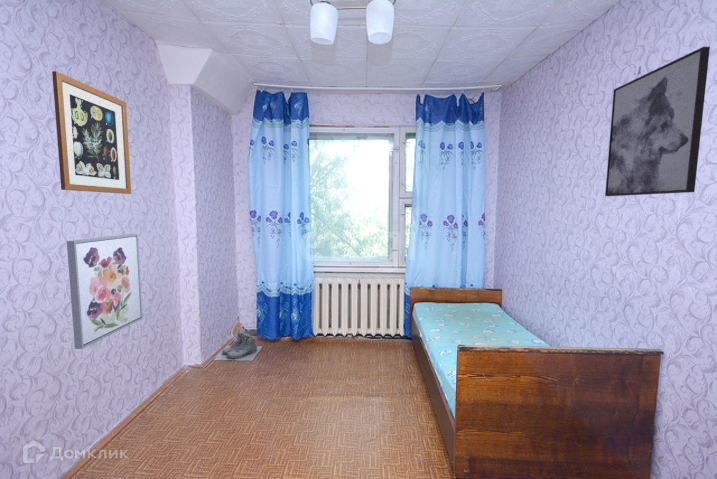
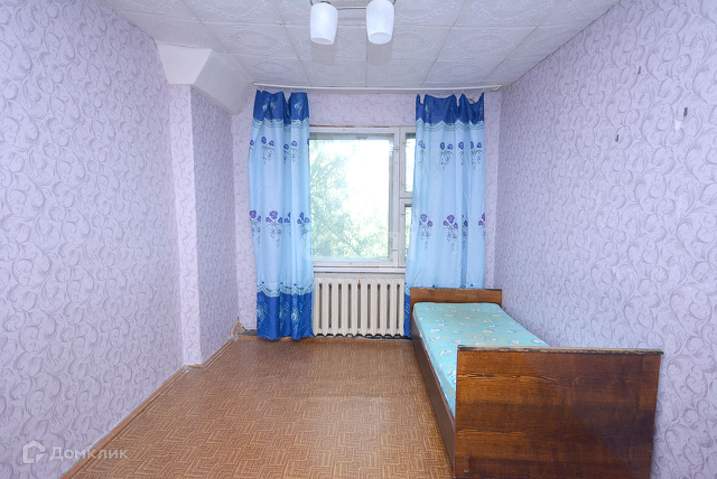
- wall art [51,70,132,195]
- boots [213,331,264,362]
- wall art [604,46,711,197]
- wall art [66,233,144,350]
